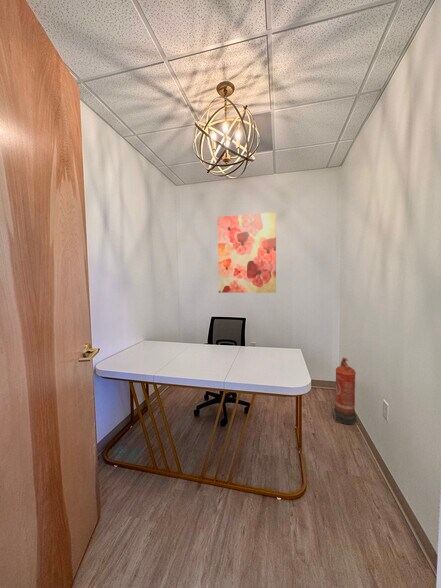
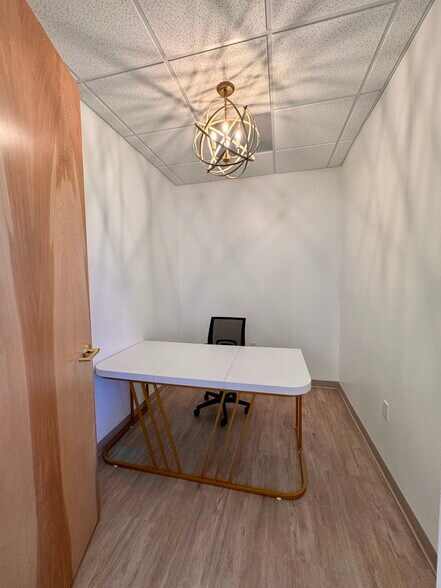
- fire extinguisher [330,357,359,426]
- wall art [217,211,277,294]
